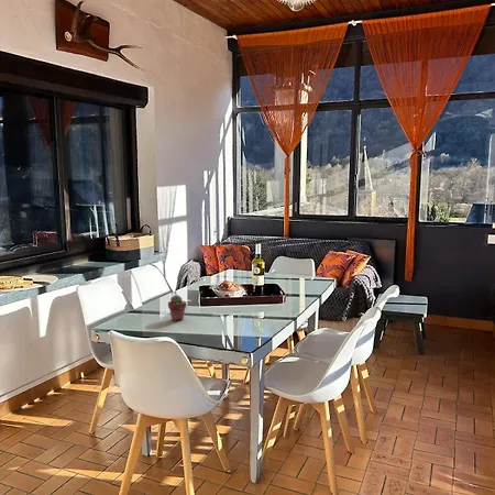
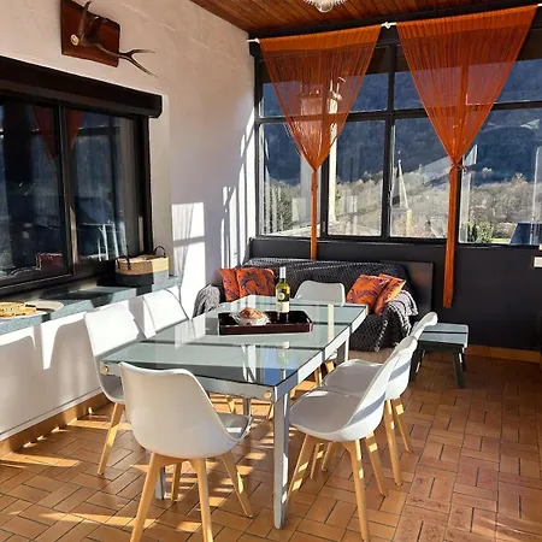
- potted succulent [167,294,188,322]
